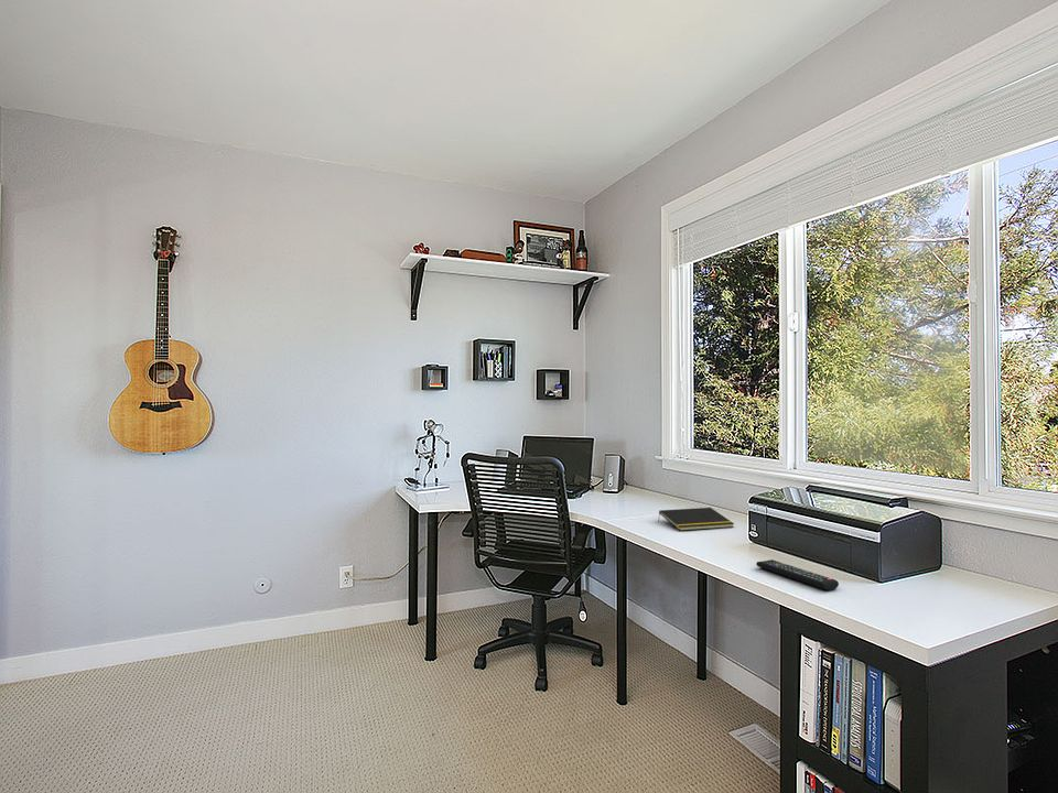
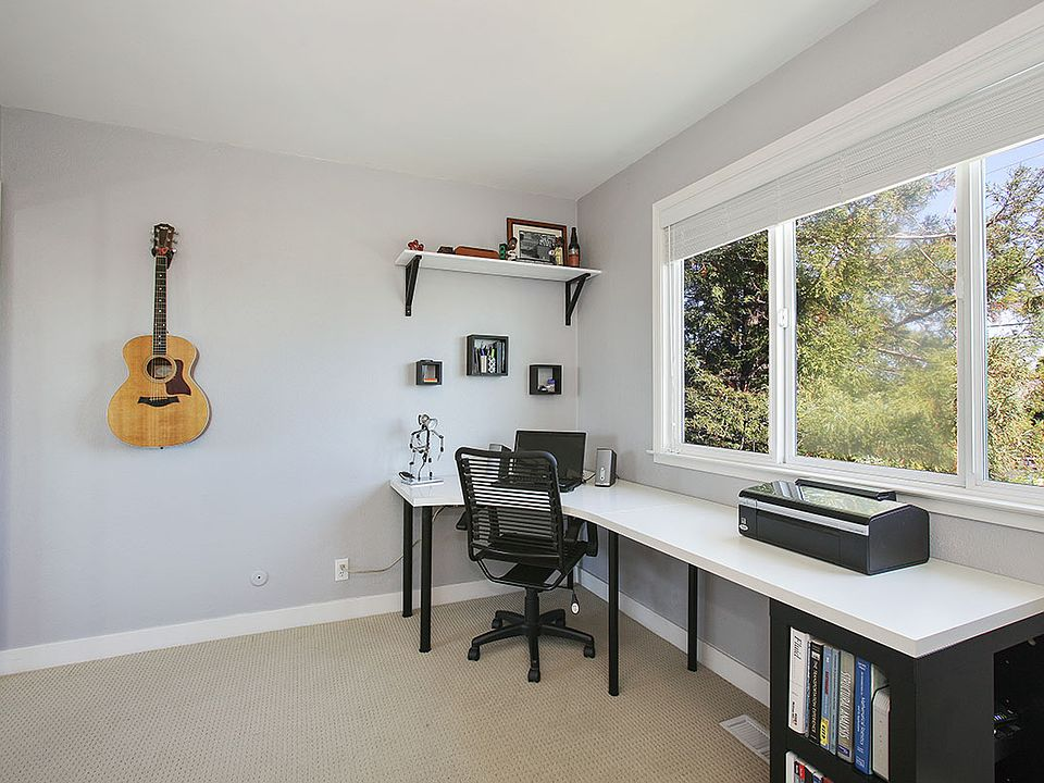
- remote control [755,558,840,591]
- notepad [657,507,735,532]
